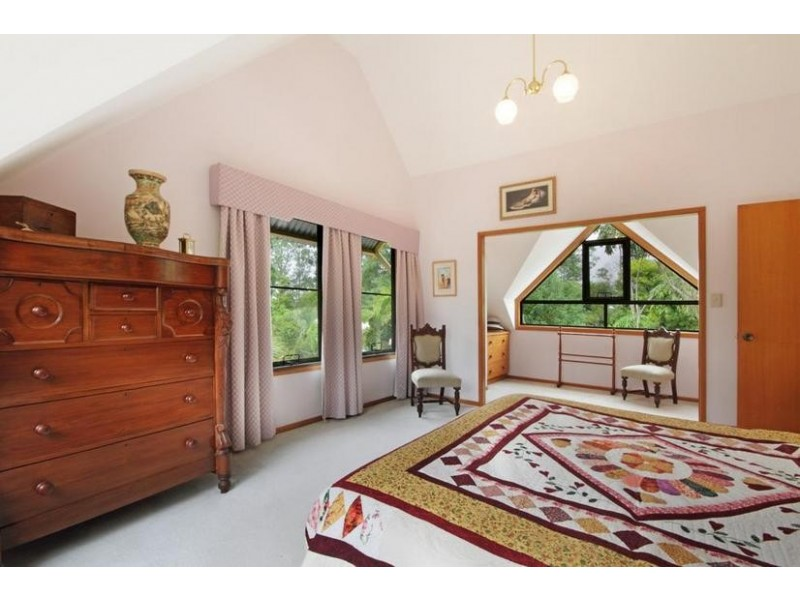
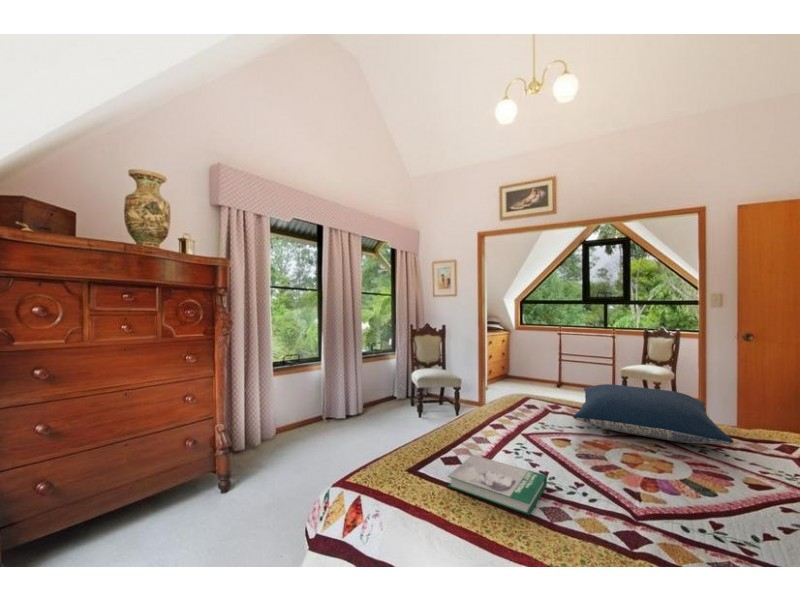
+ book [447,454,548,516]
+ pillow [572,383,735,445]
